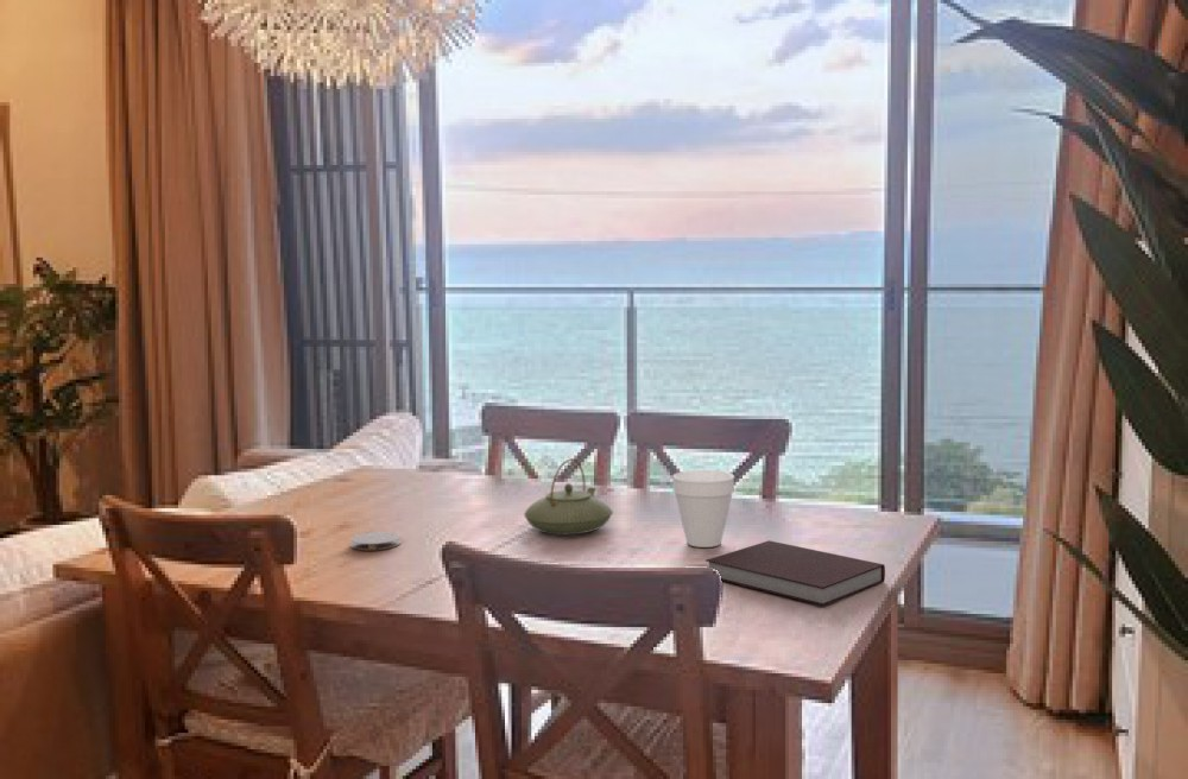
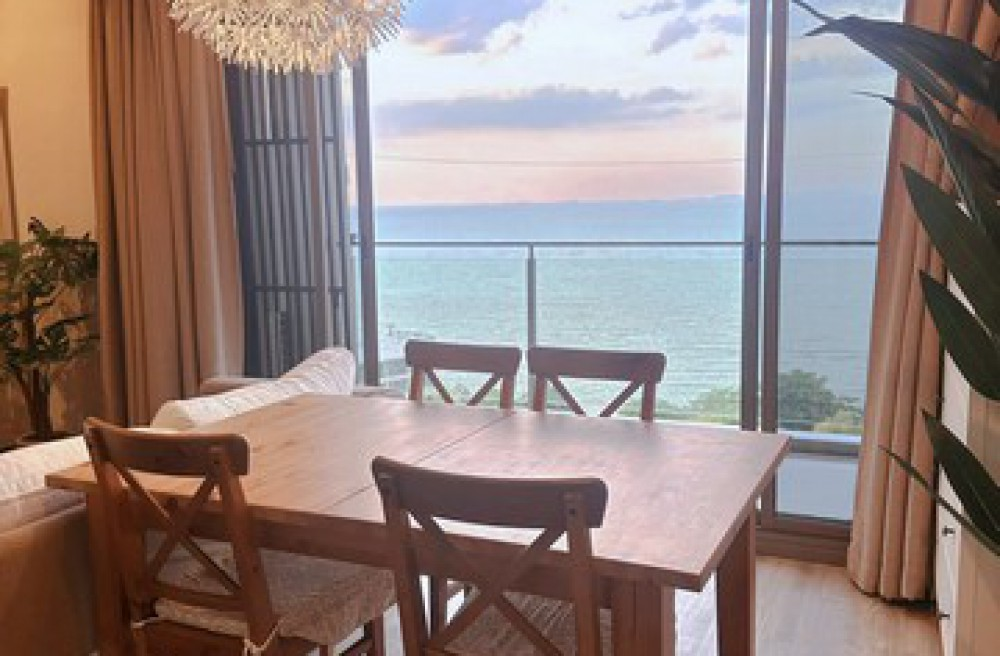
- cup [671,469,735,549]
- teapot [523,458,614,536]
- notebook [704,539,886,607]
- coaster [349,531,402,552]
